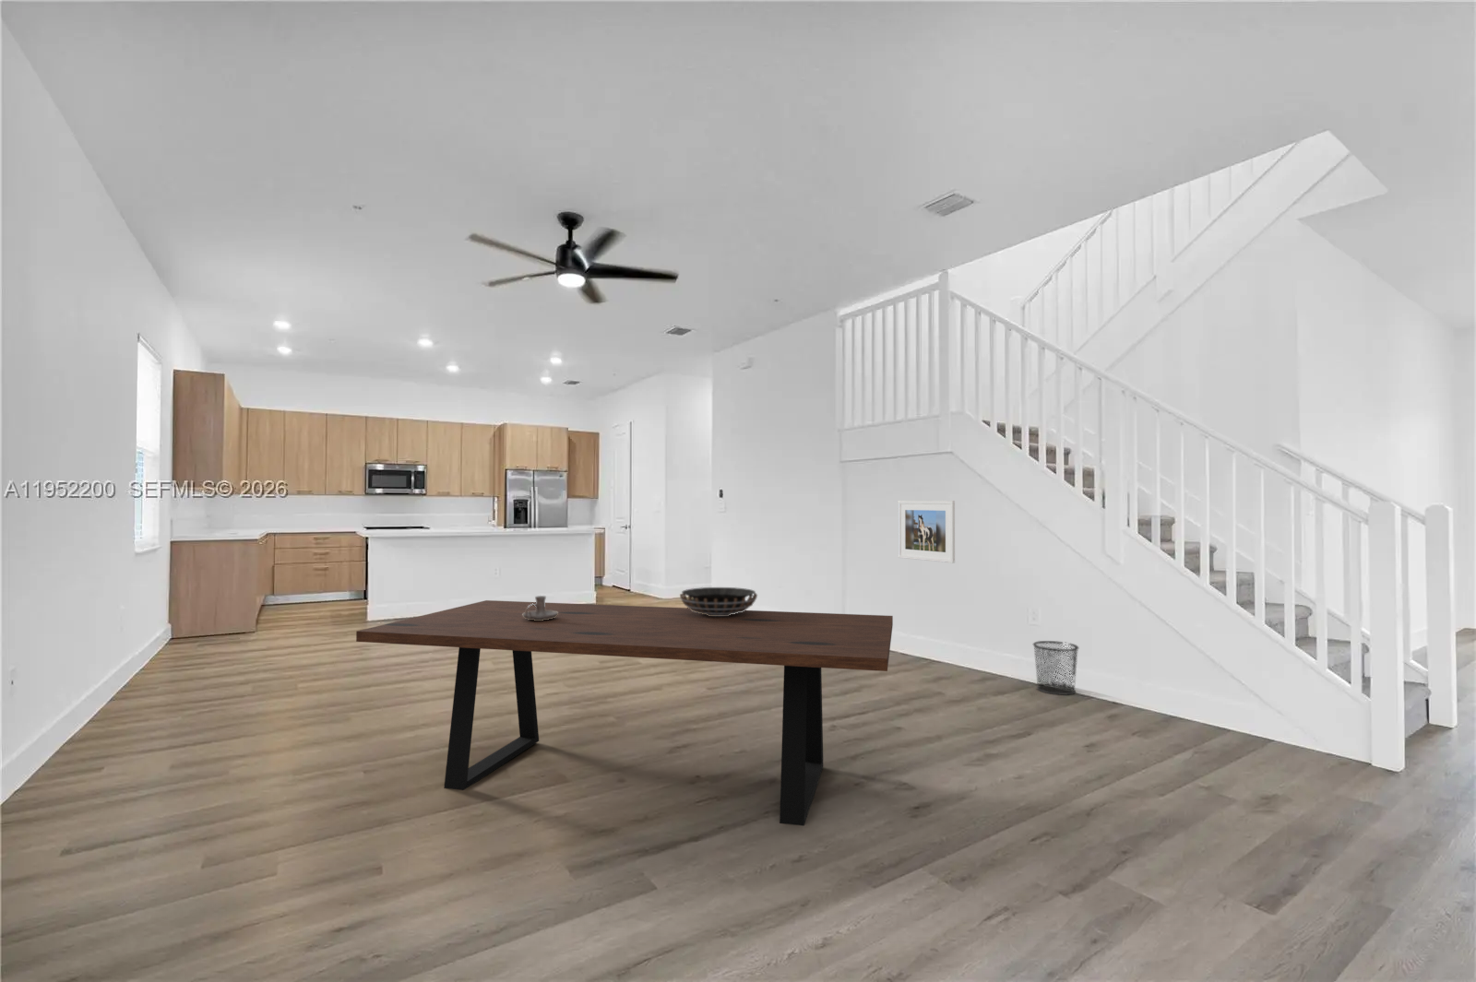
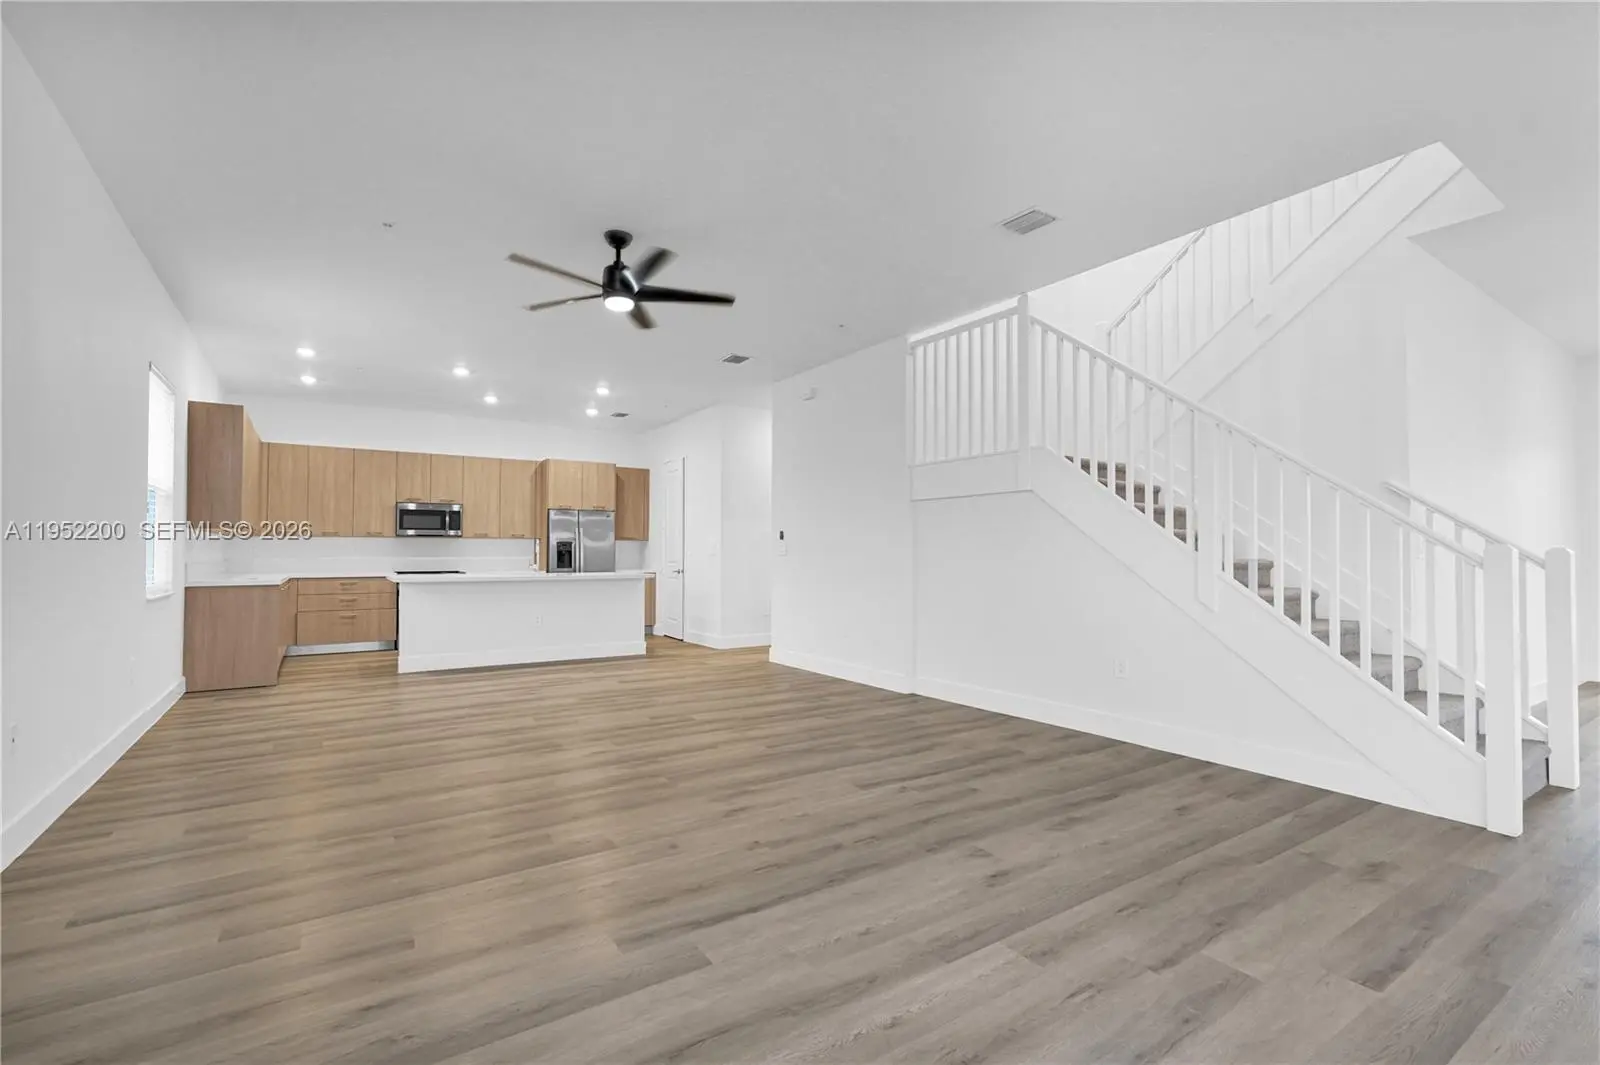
- waste bin [1032,640,1080,696]
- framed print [898,500,956,564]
- decorative bowl [679,586,759,616]
- candle holder [522,595,558,620]
- dining table [355,600,894,826]
